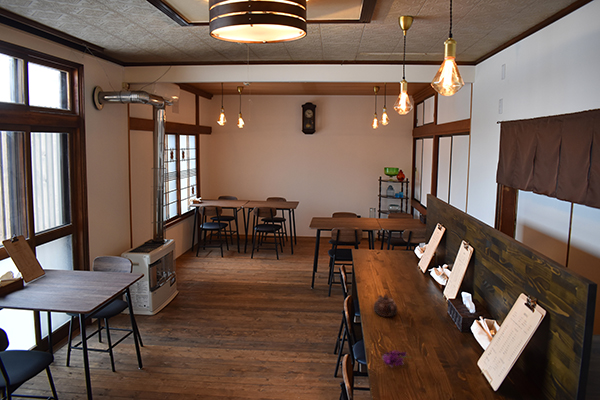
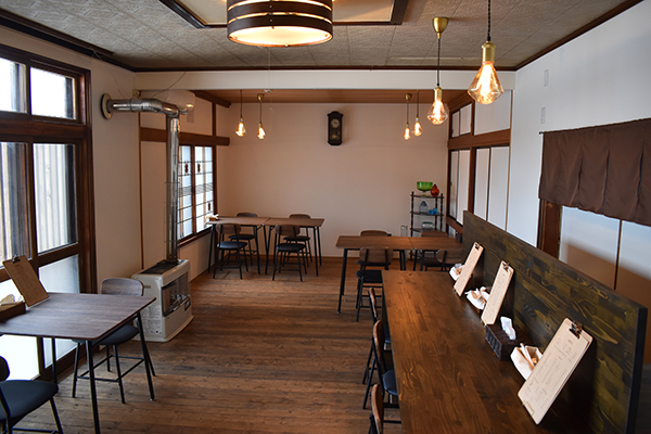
- flower [381,349,413,368]
- teapot [373,293,398,318]
